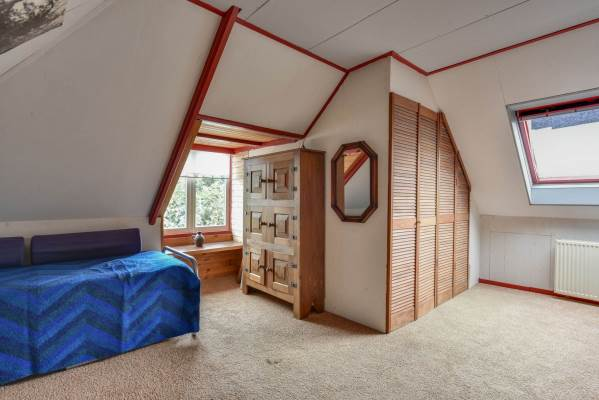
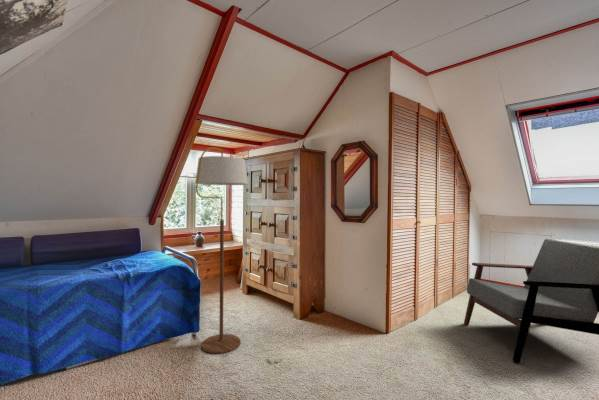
+ armchair [463,238,599,364]
+ floor lamp [194,146,249,355]
